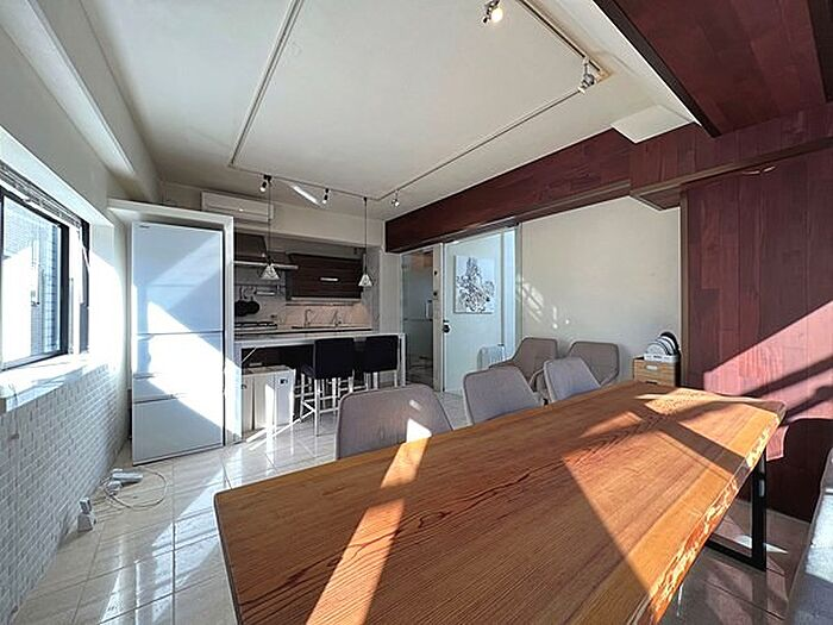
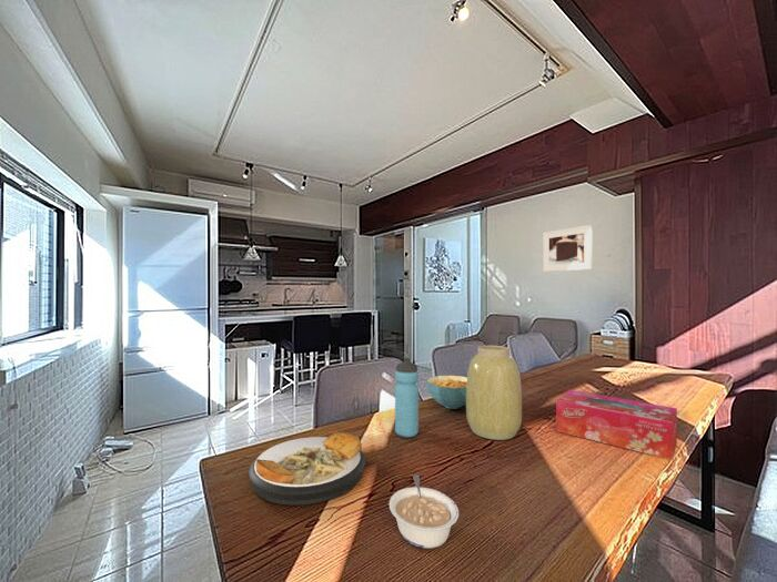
+ vase [465,345,523,441]
+ tissue box [555,389,678,461]
+ cereal bowl [425,375,467,410]
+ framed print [542,224,593,273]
+ legume [389,473,460,550]
+ water bottle [394,357,420,439]
+ plate [248,431,366,507]
